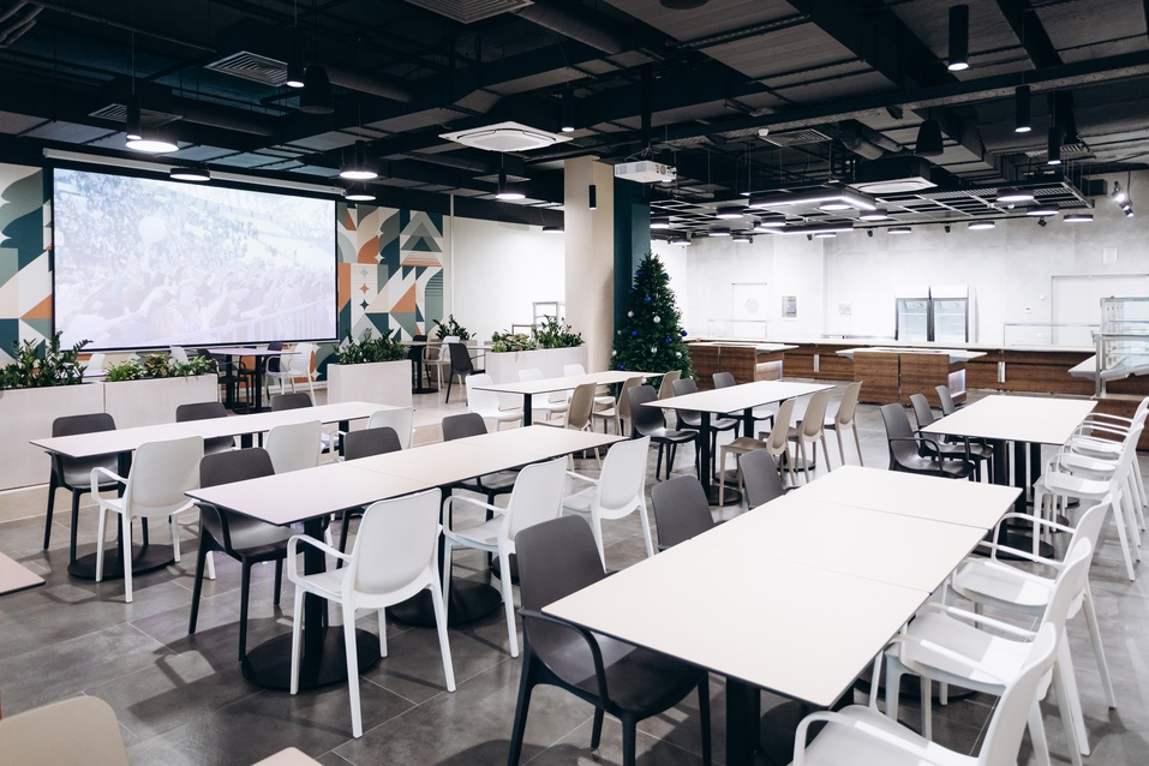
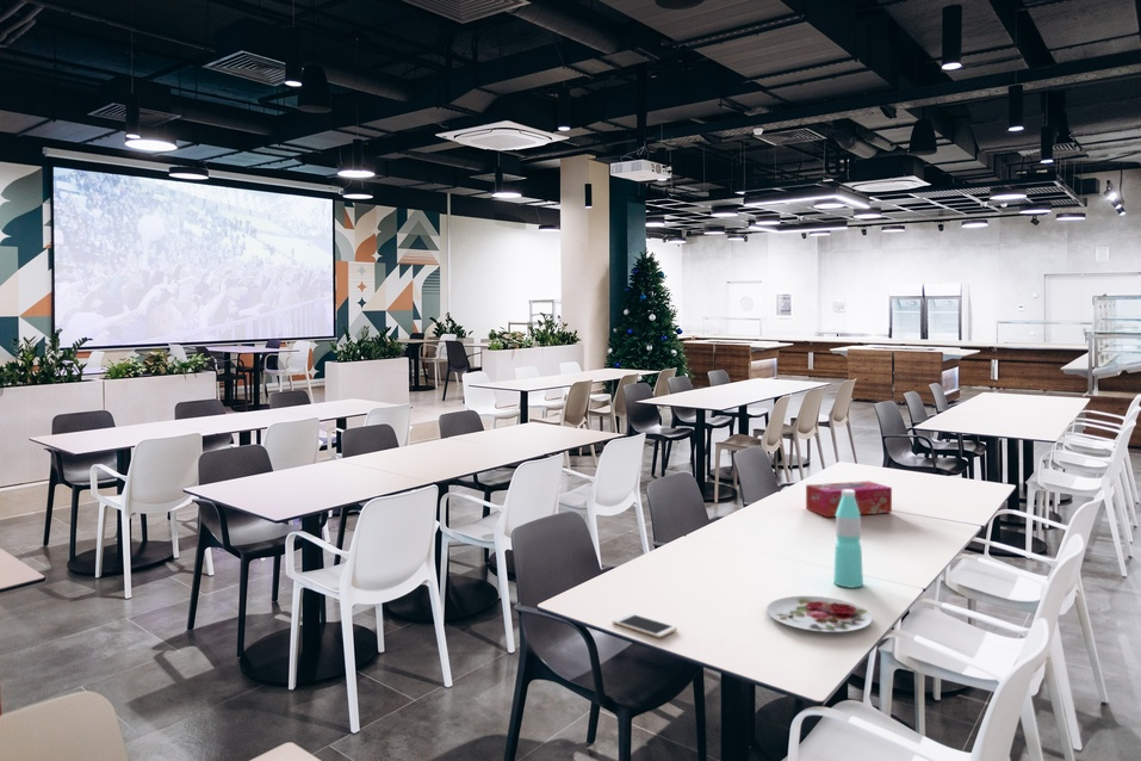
+ plate [765,595,874,633]
+ water bottle [832,490,864,589]
+ tissue box [805,480,893,518]
+ cell phone [612,612,678,639]
